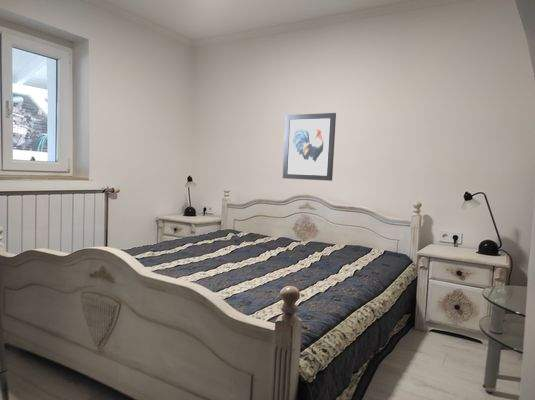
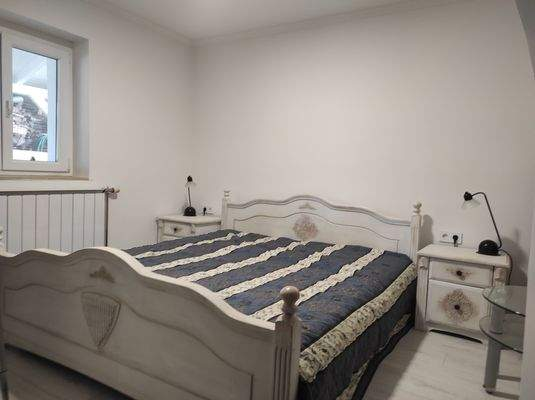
- wall art [282,112,337,182]
